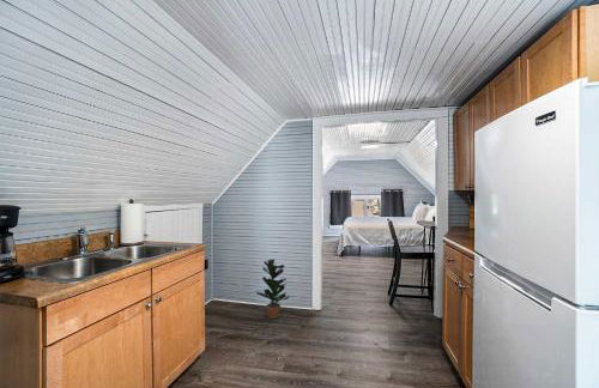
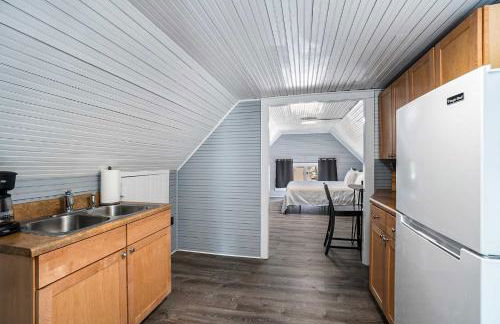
- potted plant [255,259,290,320]
